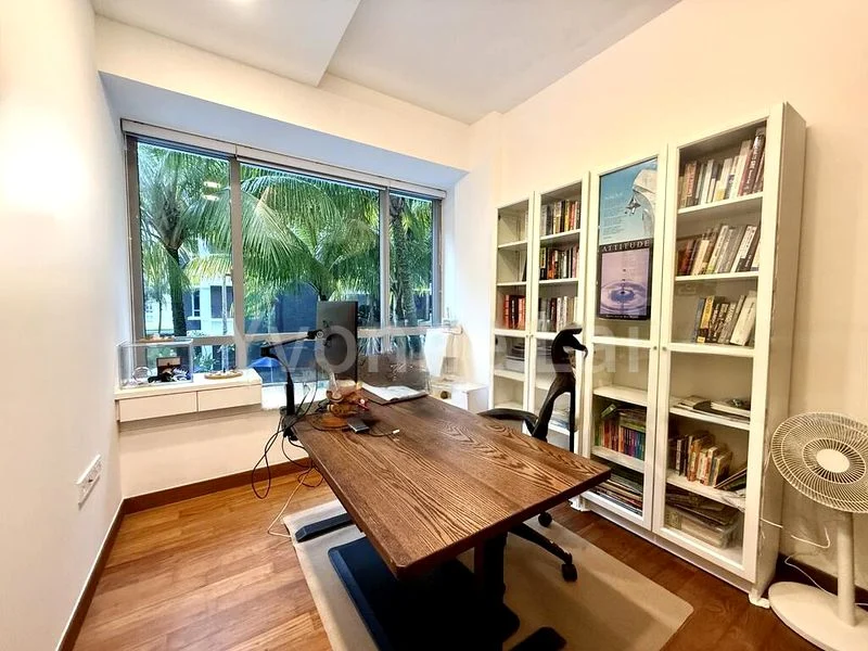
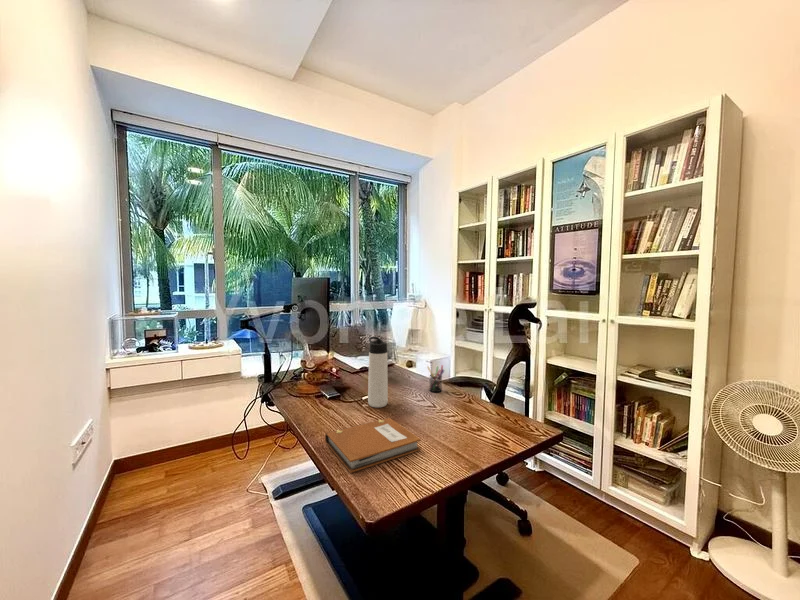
+ notebook [324,417,422,474]
+ pen holder [426,364,445,393]
+ thermos bottle [367,336,389,409]
